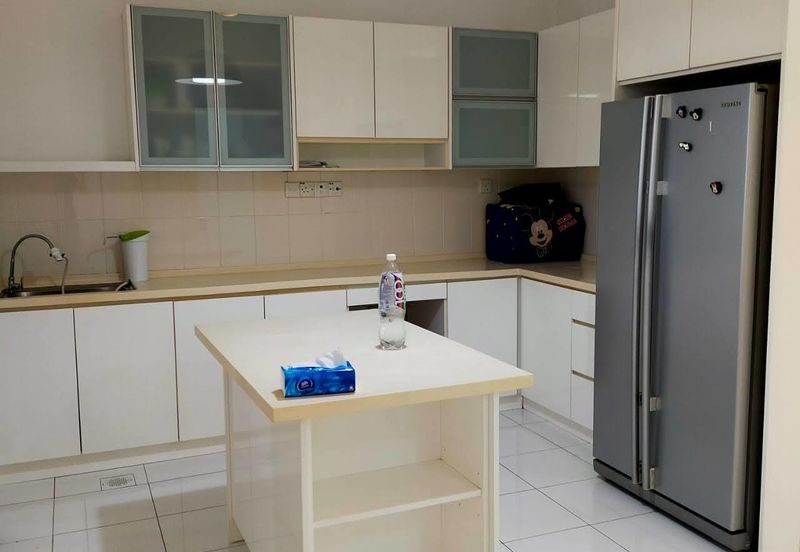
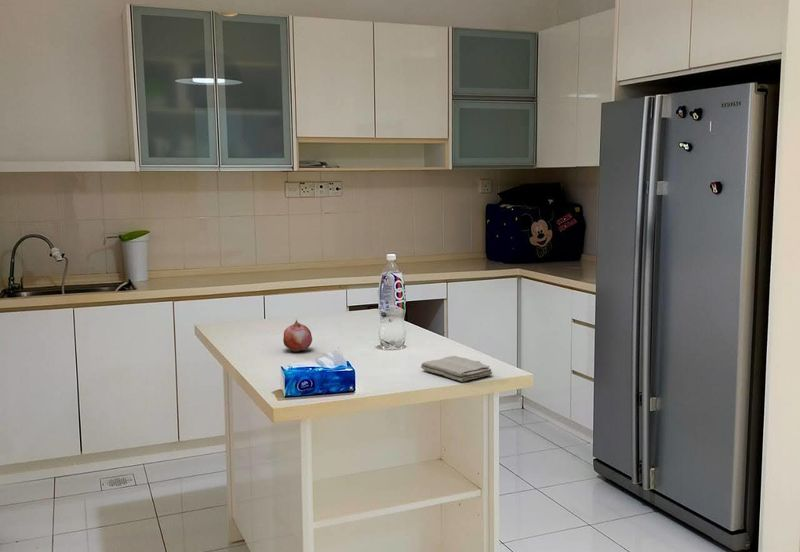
+ fruit [282,319,313,352]
+ washcloth [420,355,493,383]
